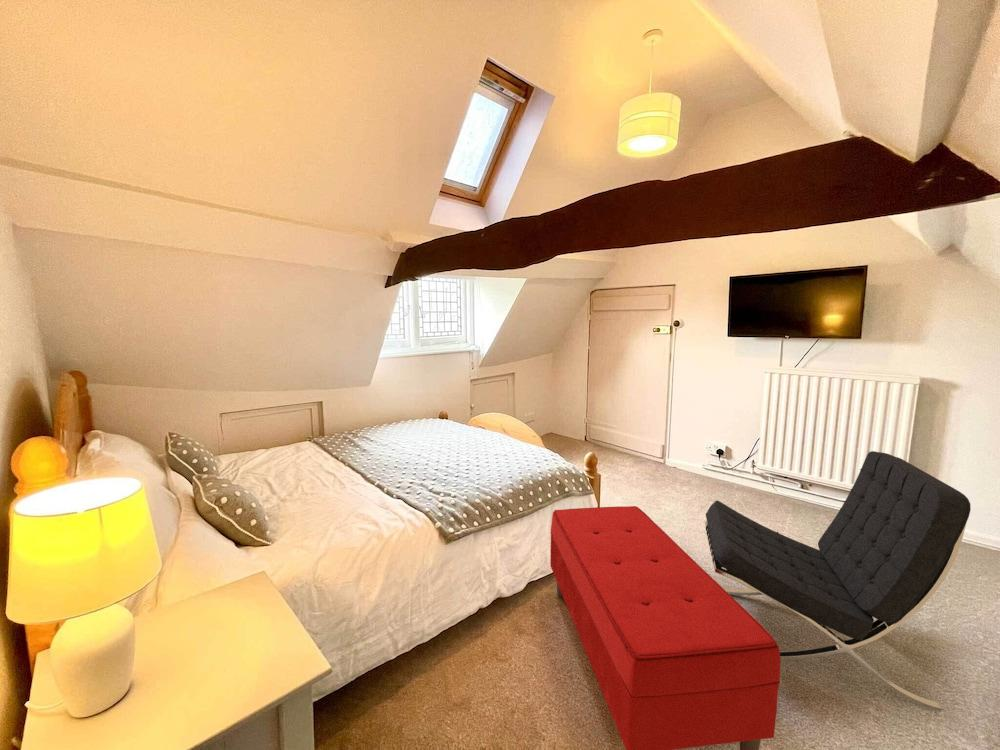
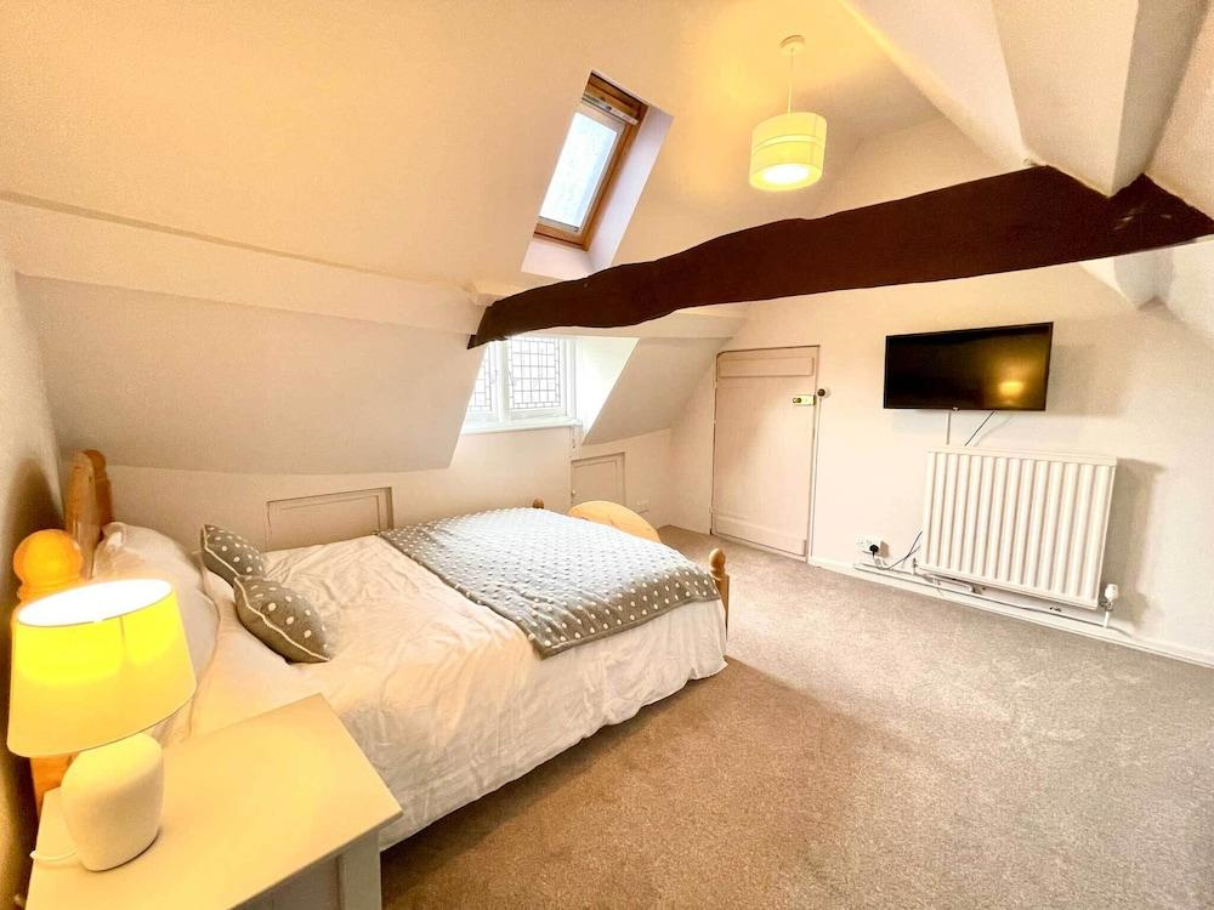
- lounge chair [704,450,972,713]
- bench [549,505,781,750]
